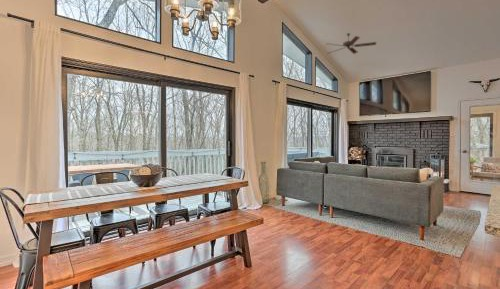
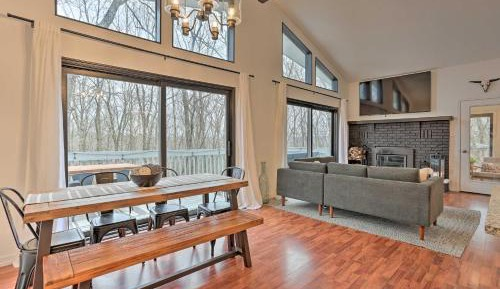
- ceiling fan [327,32,377,55]
